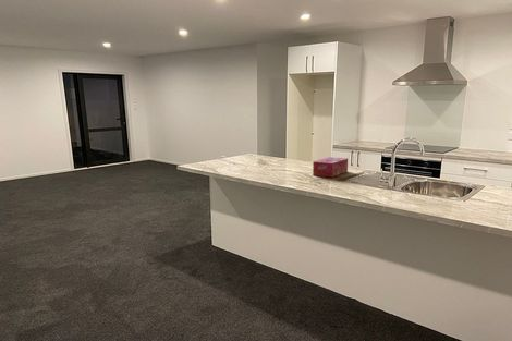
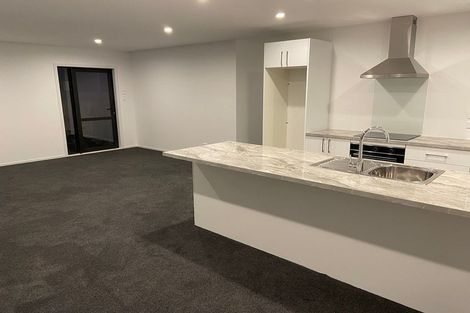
- tissue box [312,156,349,179]
